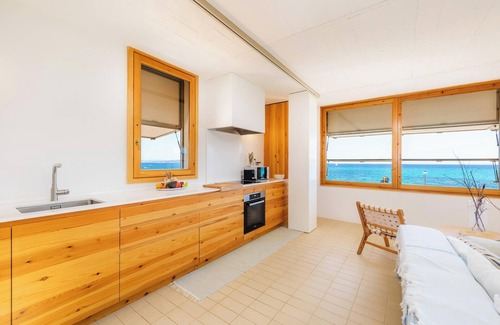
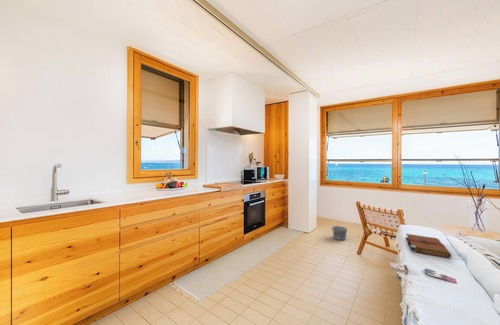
+ book [405,233,453,259]
+ bucket [331,220,349,241]
+ magazine [389,261,458,285]
